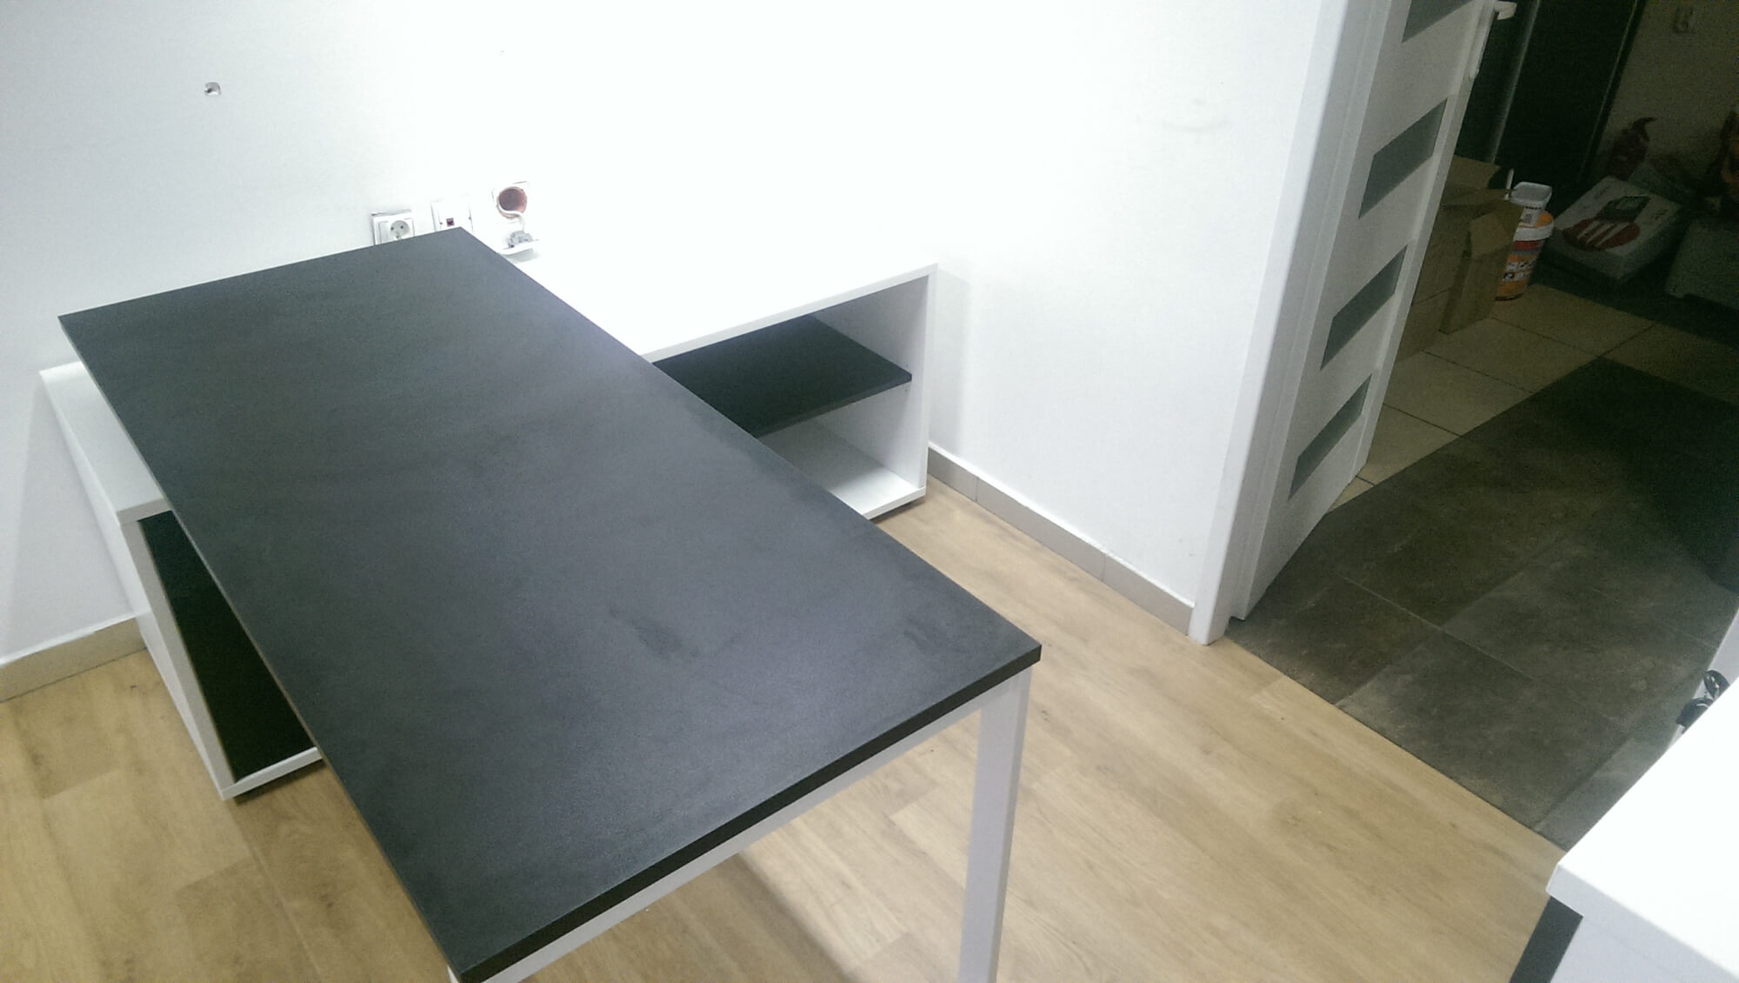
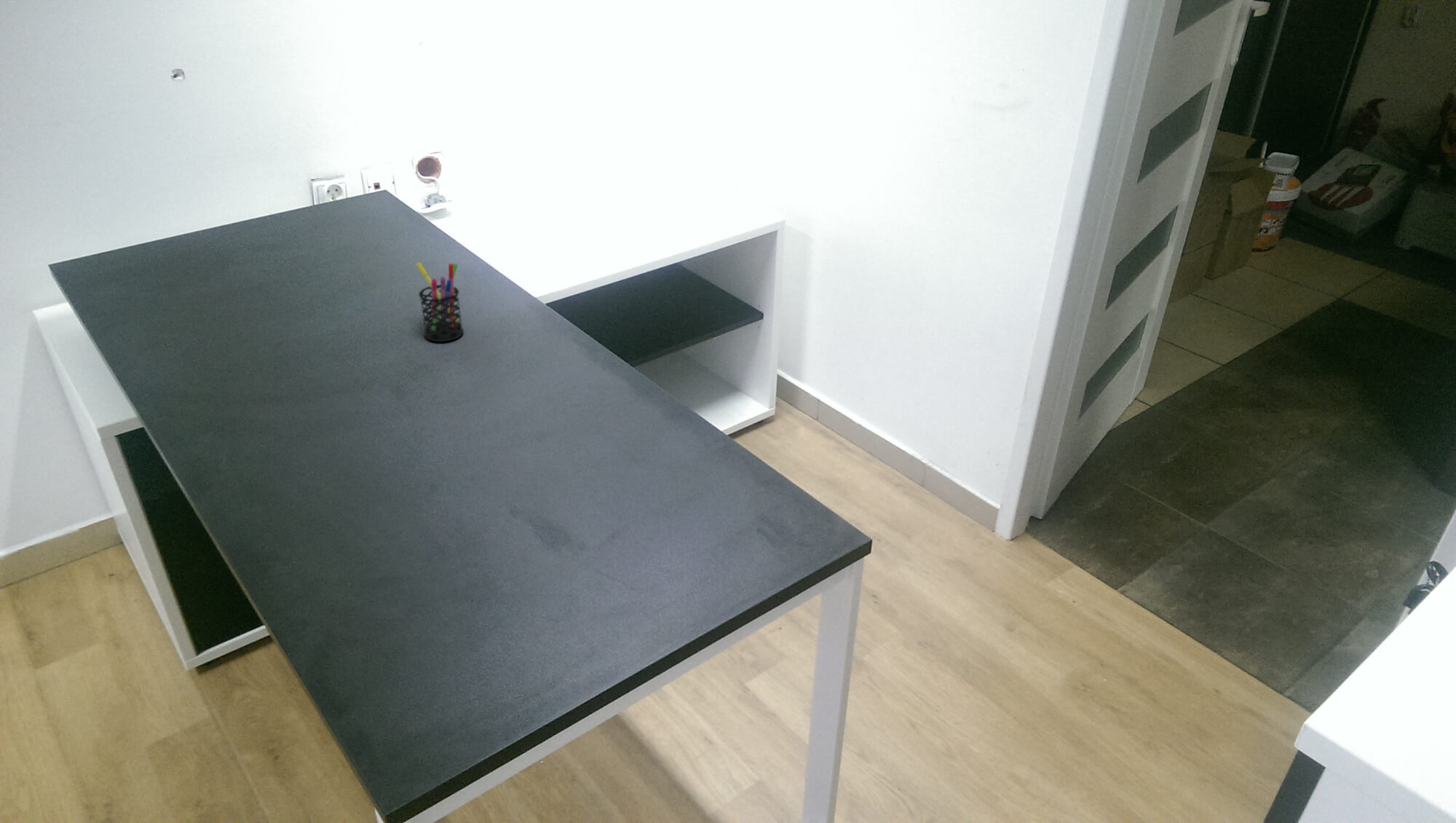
+ pen holder [415,261,464,342]
